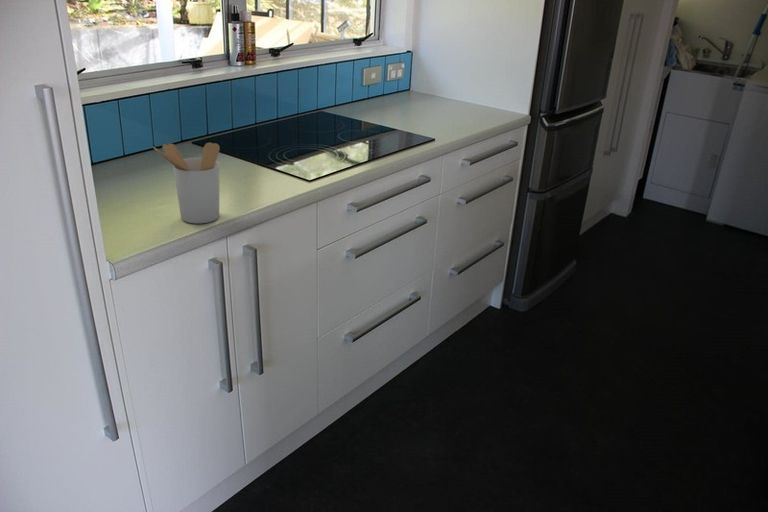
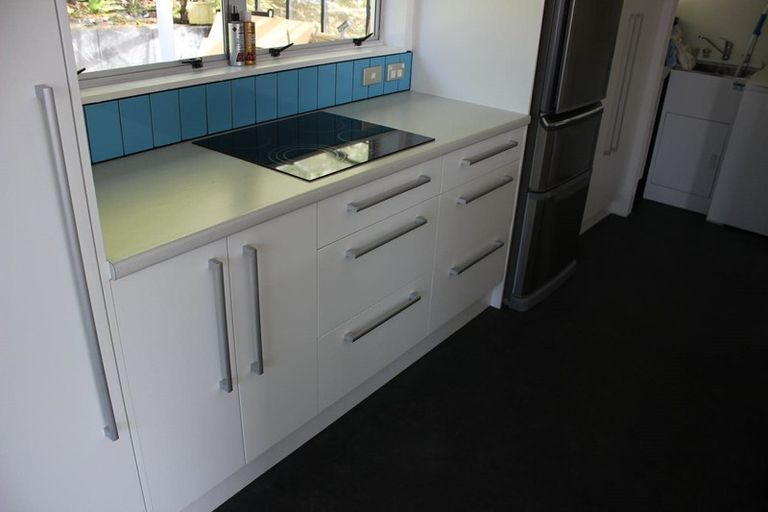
- utensil holder [152,142,221,225]
